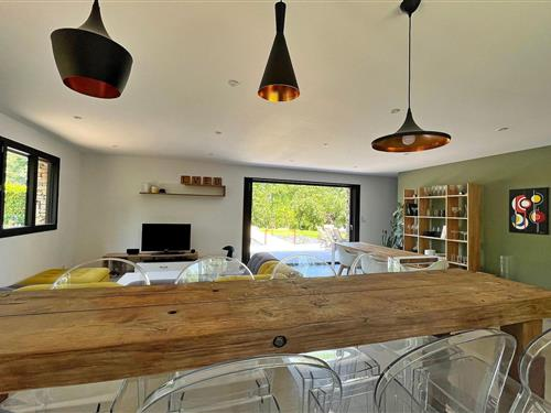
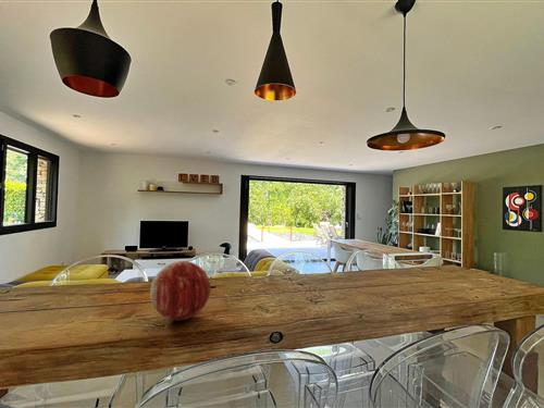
+ decorative orb [149,260,211,321]
